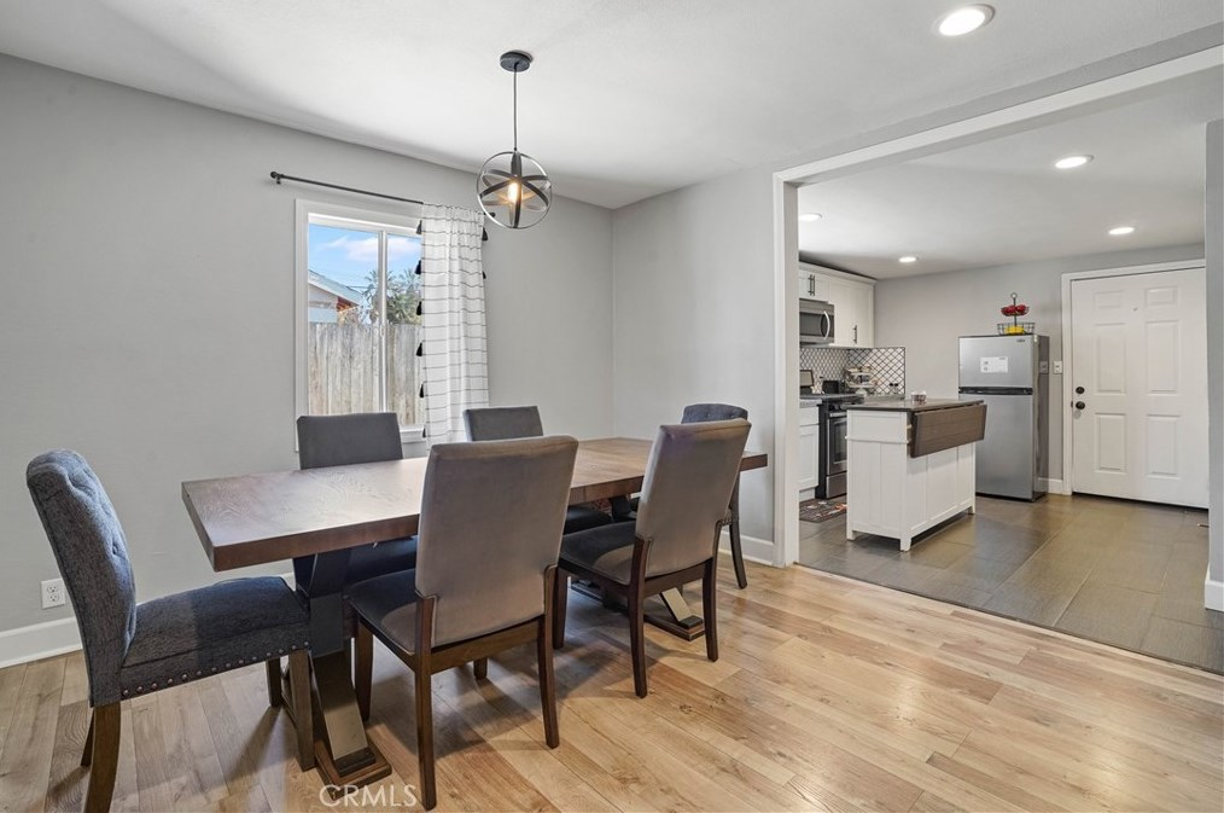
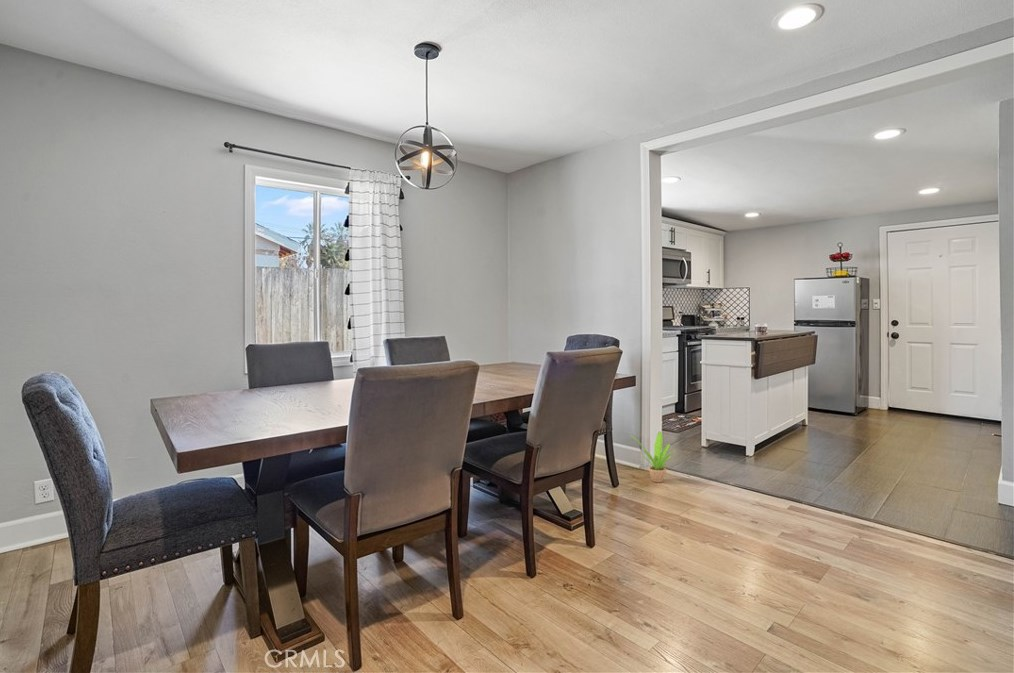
+ potted plant [631,430,677,484]
